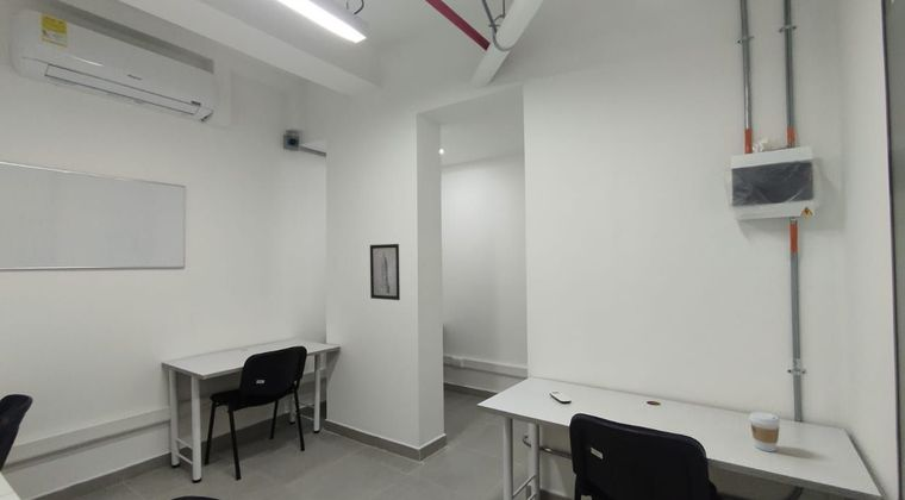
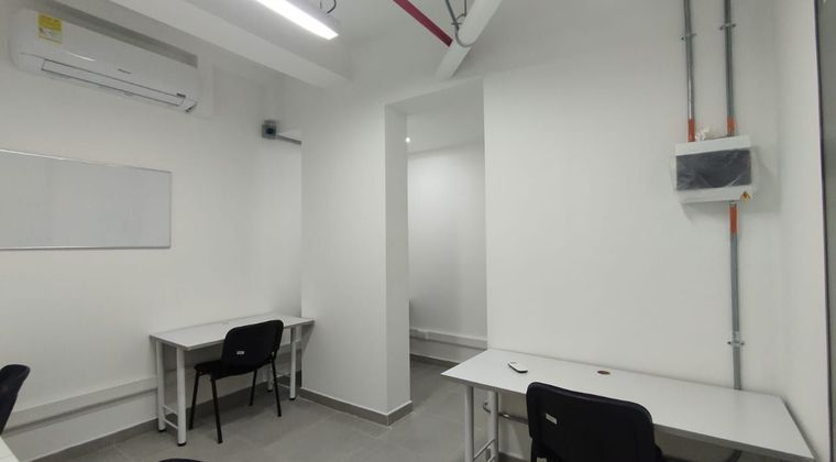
- coffee cup [748,411,781,452]
- wall art [369,243,401,301]
